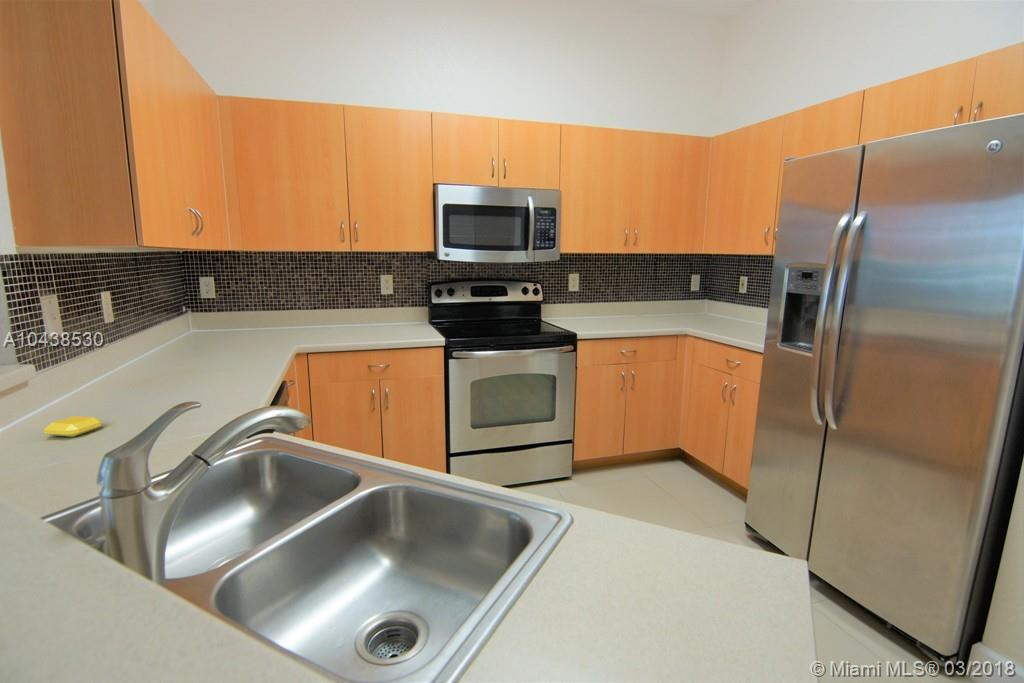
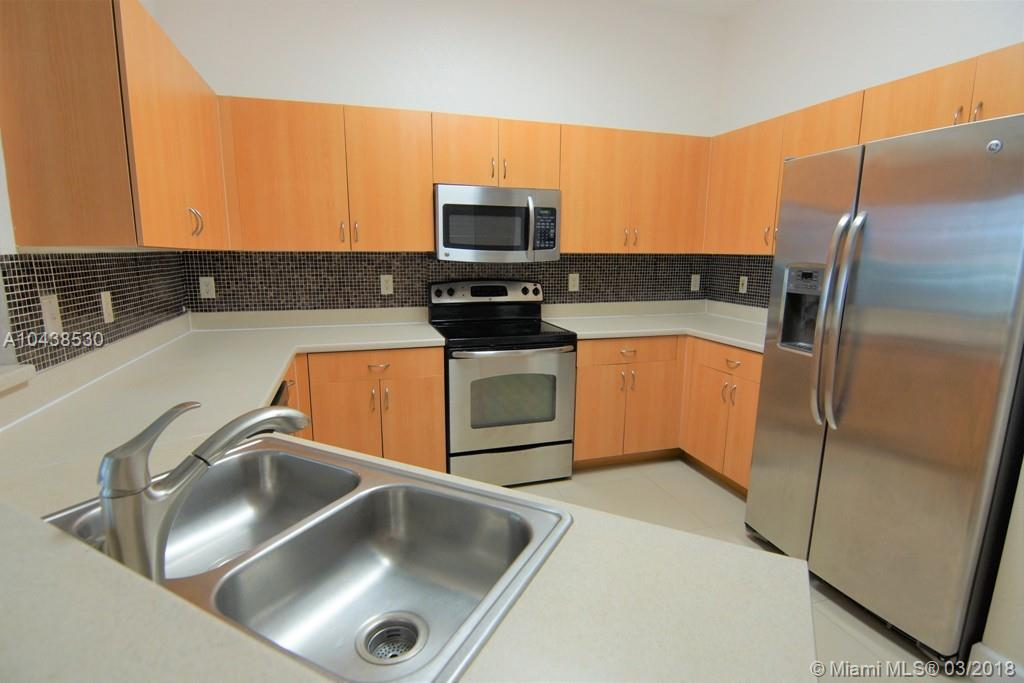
- soap bar [43,415,102,438]
